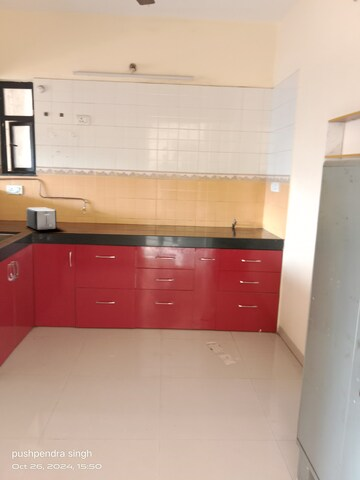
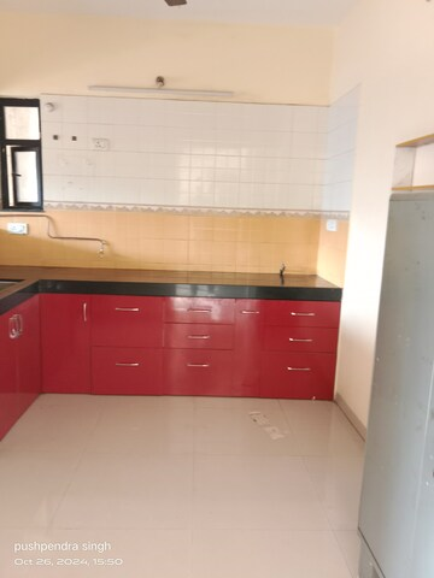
- toaster [25,207,57,231]
